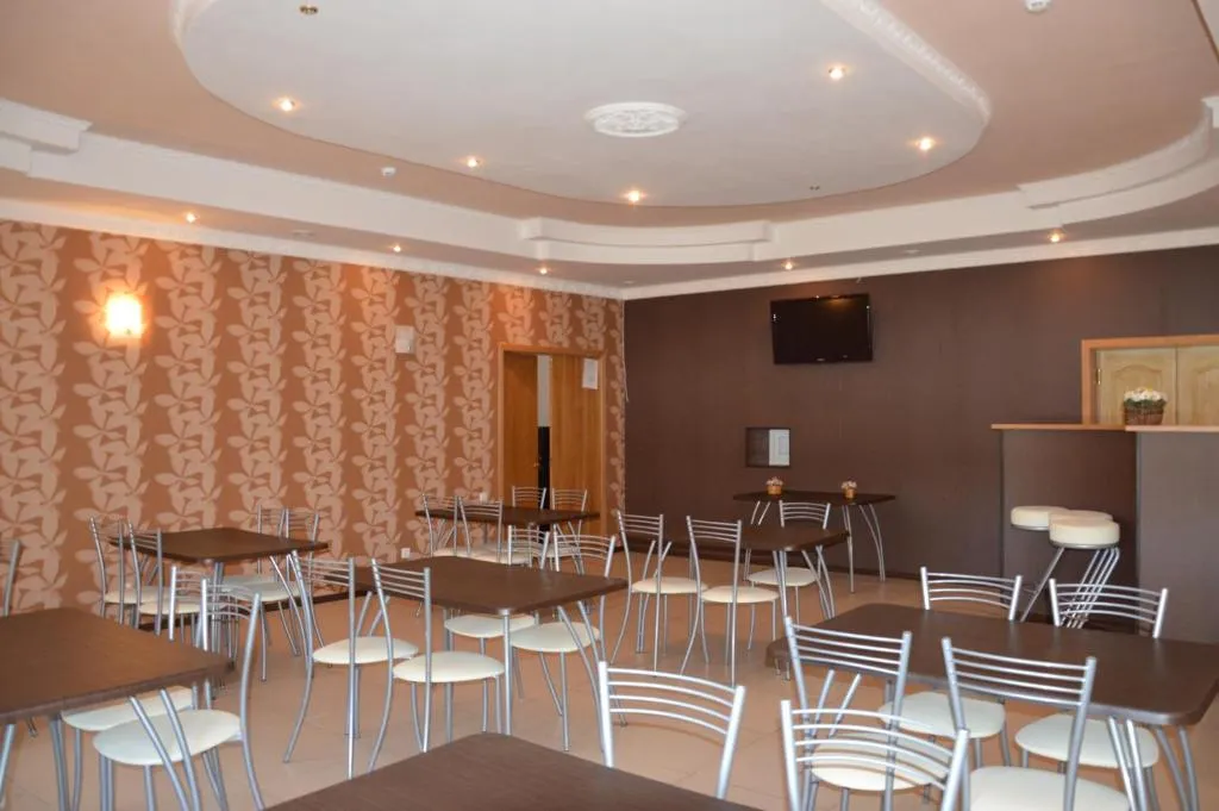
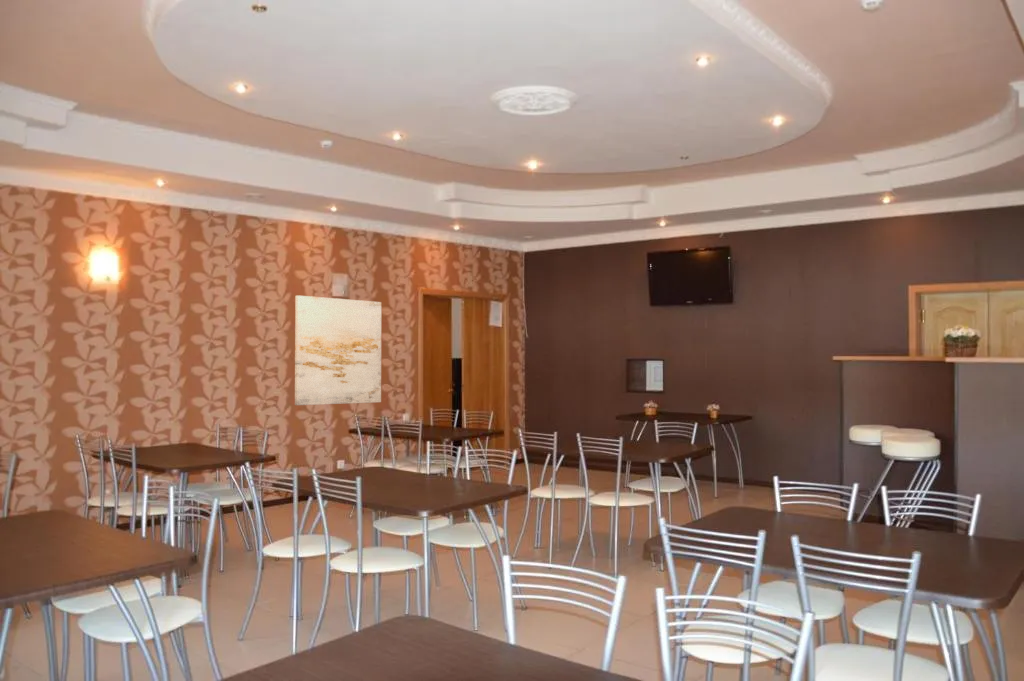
+ wall art [294,294,382,406]
